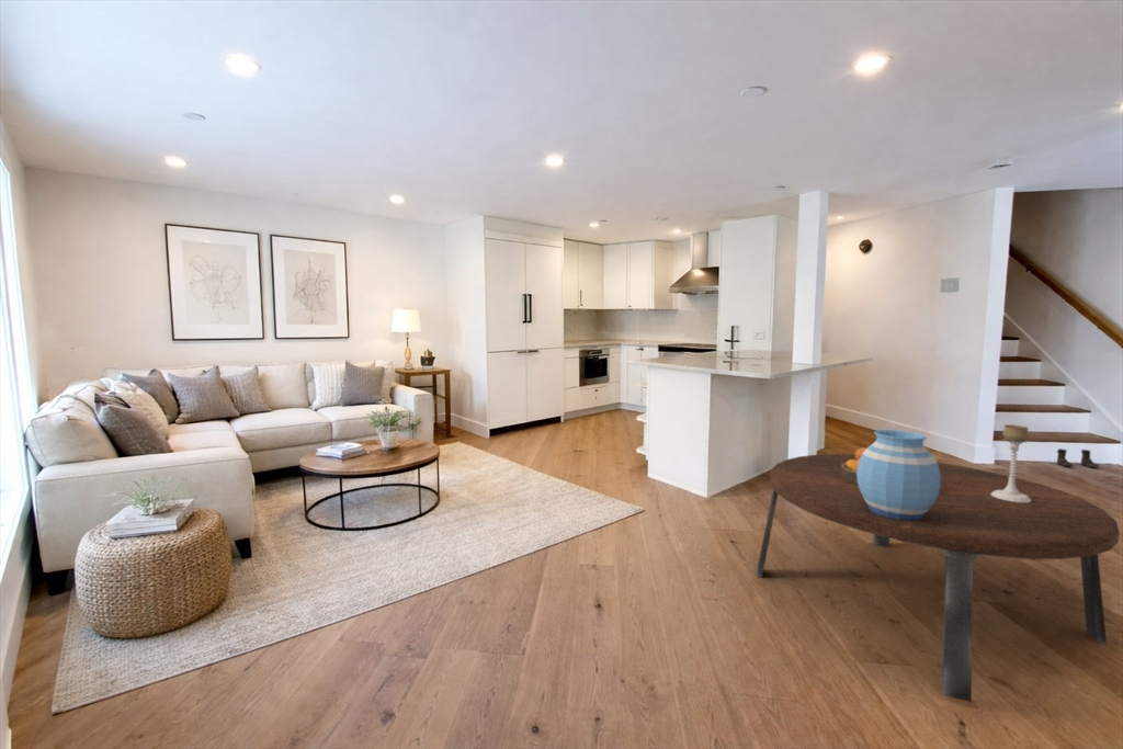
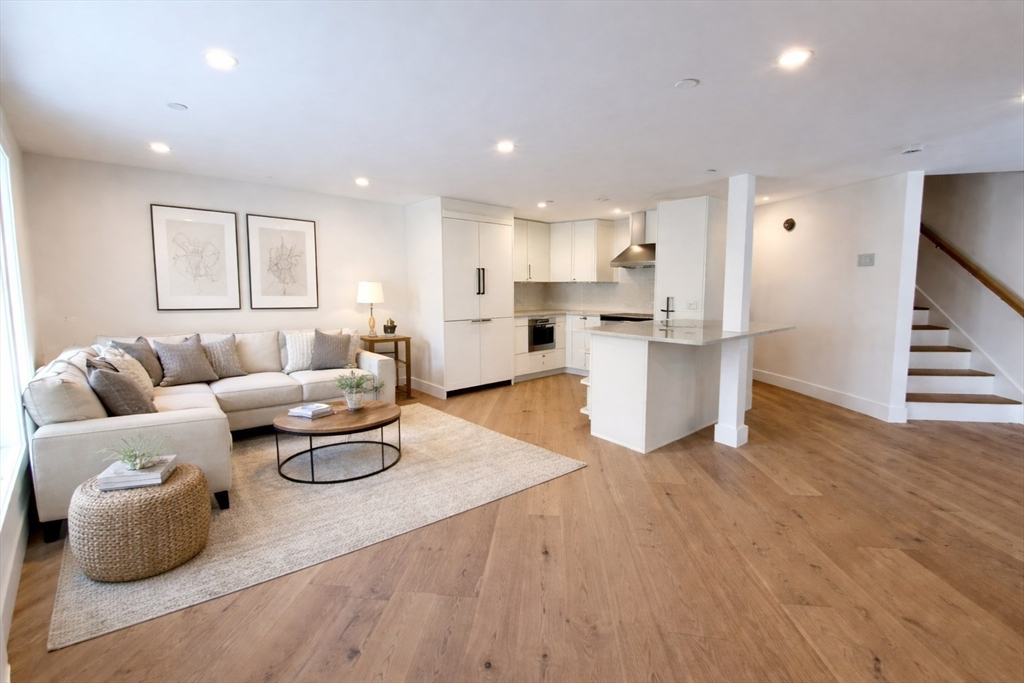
- vase [857,429,940,520]
- boots [1056,447,1101,468]
- candle holder [991,423,1031,502]
- dining table [756,453,1121,703]
- fruit bowl [841,446,867,485]
